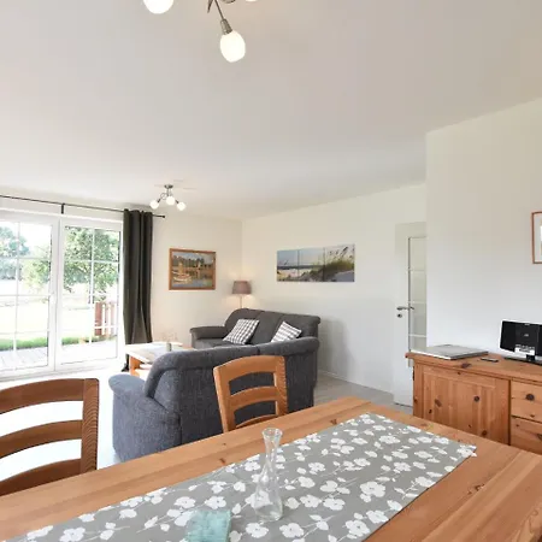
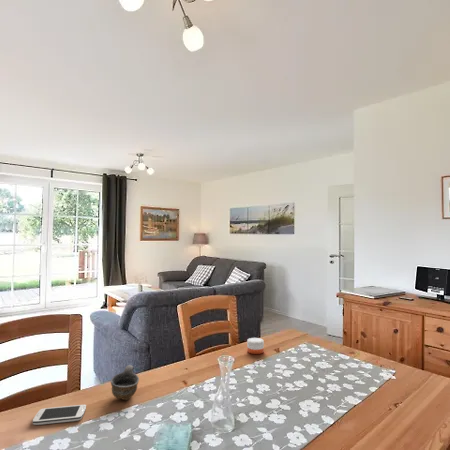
+ smartphone [31,404,87,426]
+ candle [246,337,265,355]
+ cup [110,364,140,401]
